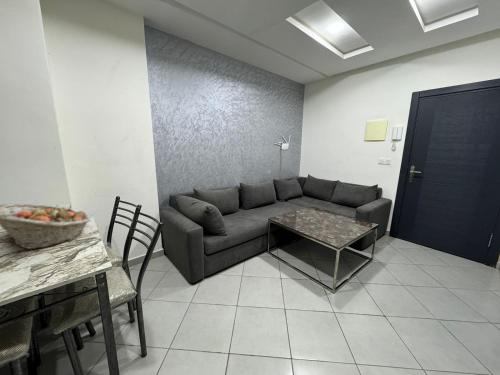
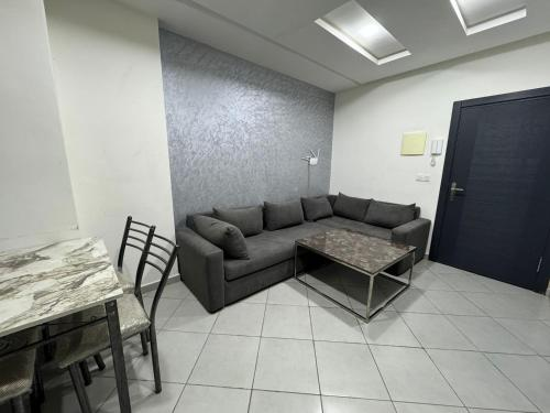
- fruit basket [0,203,92,250]
